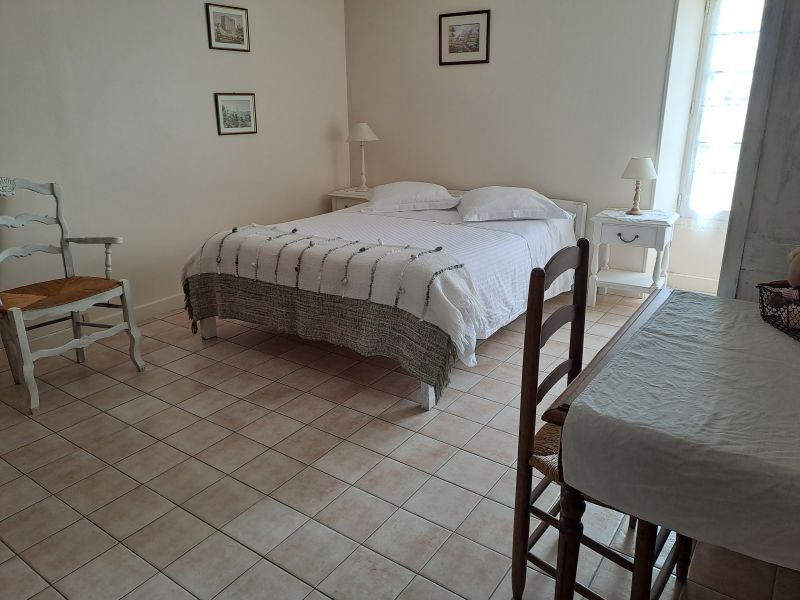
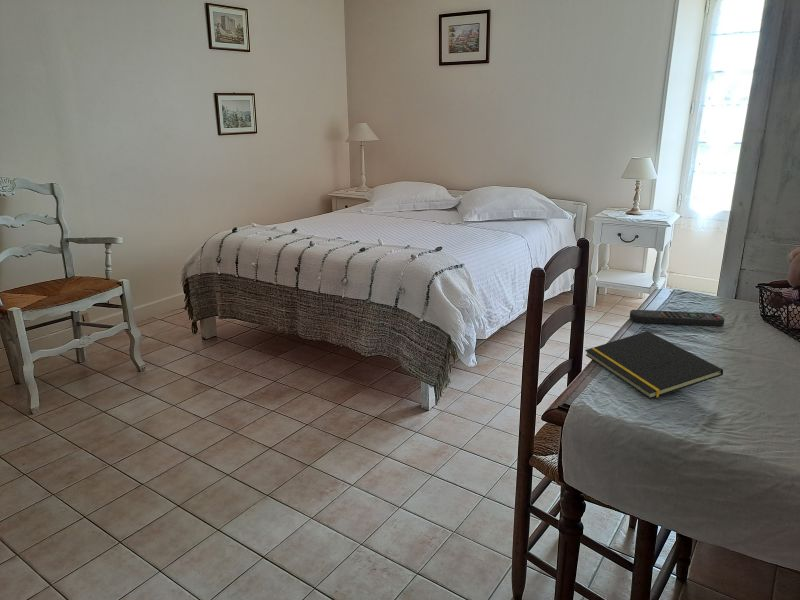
+ notepad [584,330,724,400]
+ remote control [629,309,726,327]
